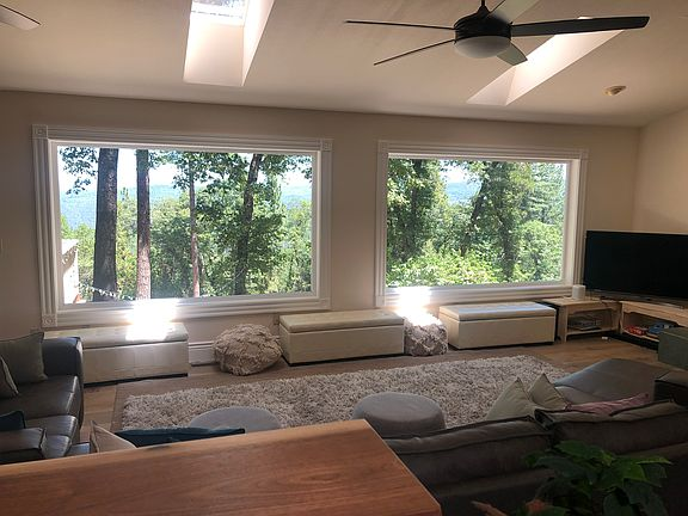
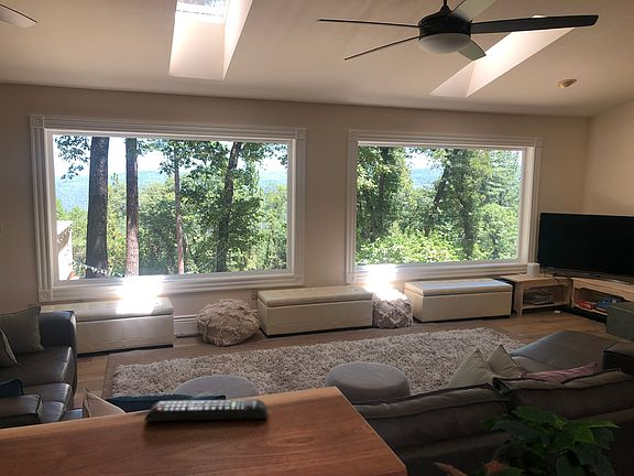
+ remote control [143,398,269,422]
